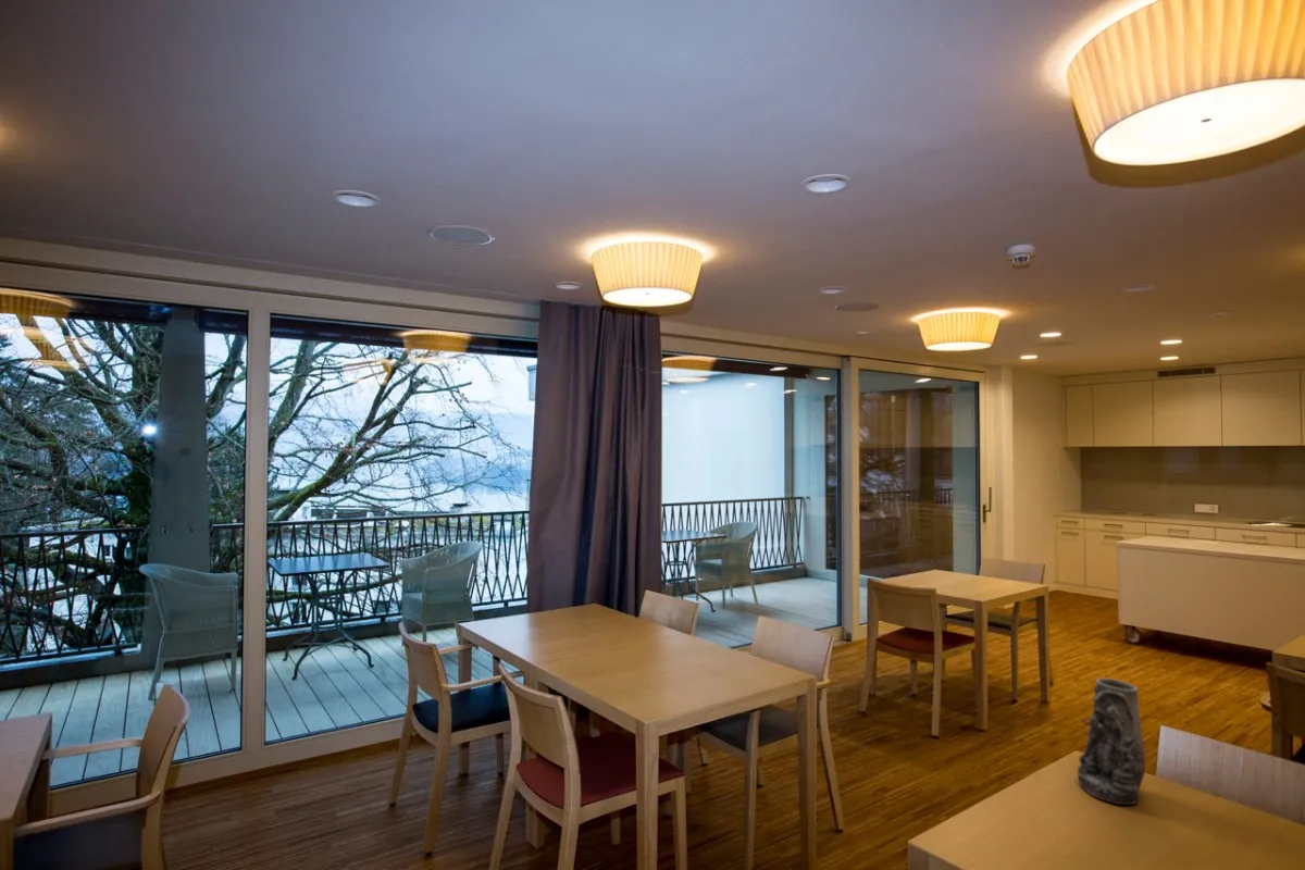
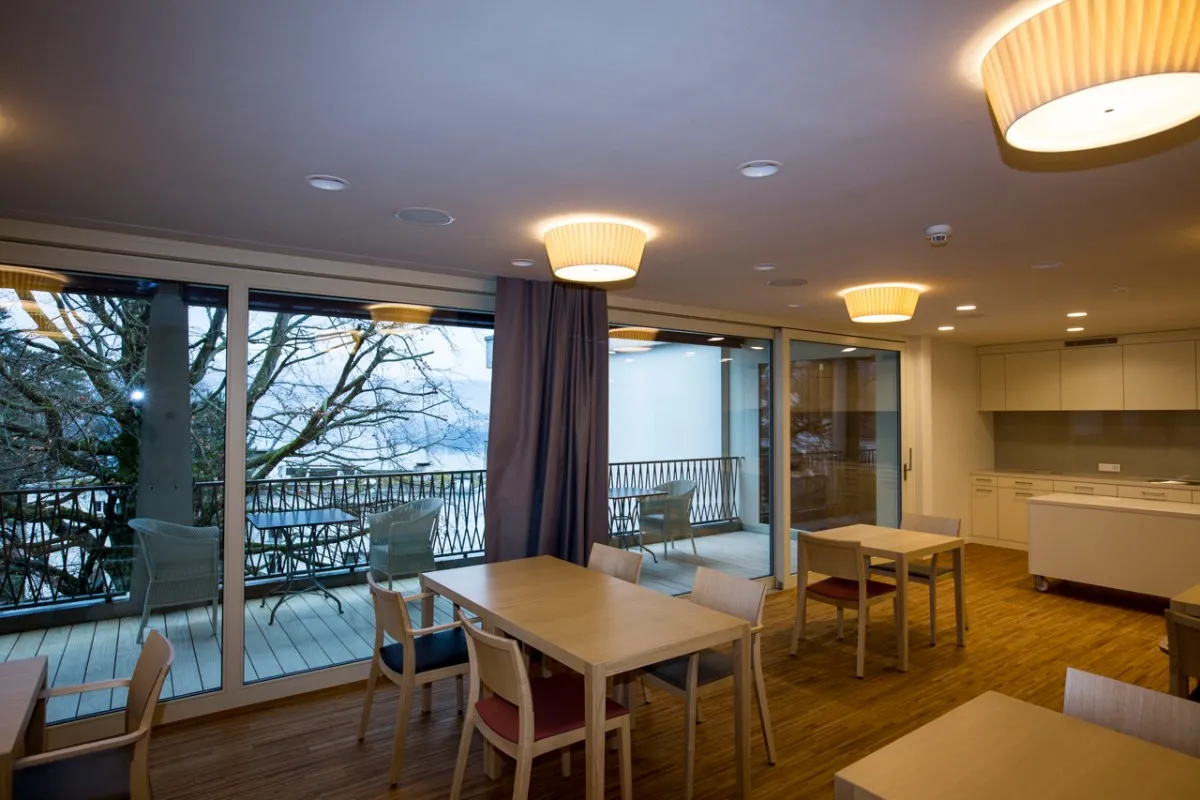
- vase [1077,678,1147,806]
